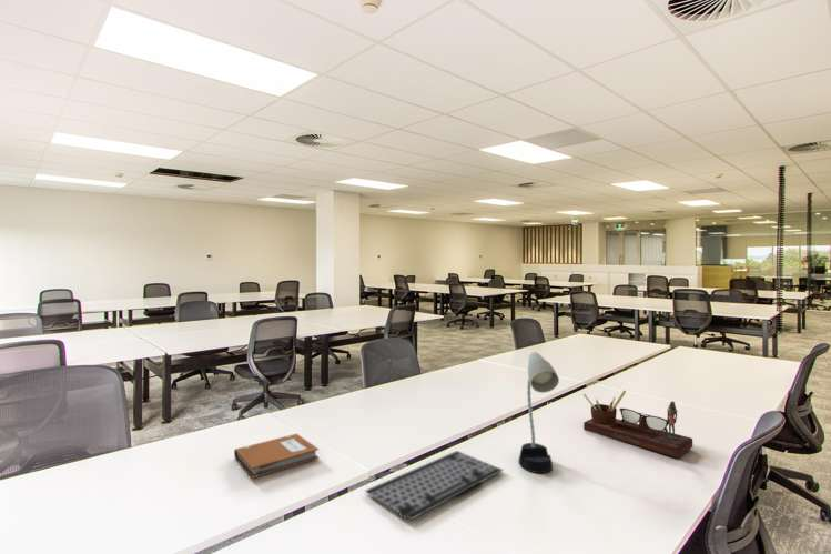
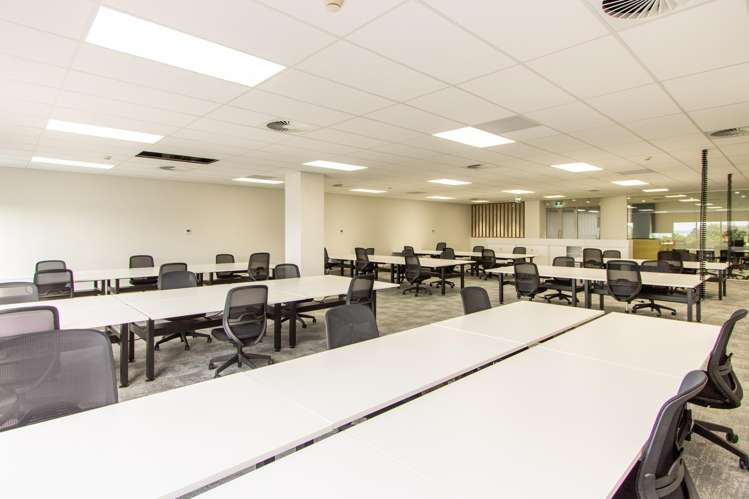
- desk organizer [582,390,693,459]
- desk lamp [517,351,560,474]
- keyboard [364,450,505,522]
- notebook [233,433,320,480]
